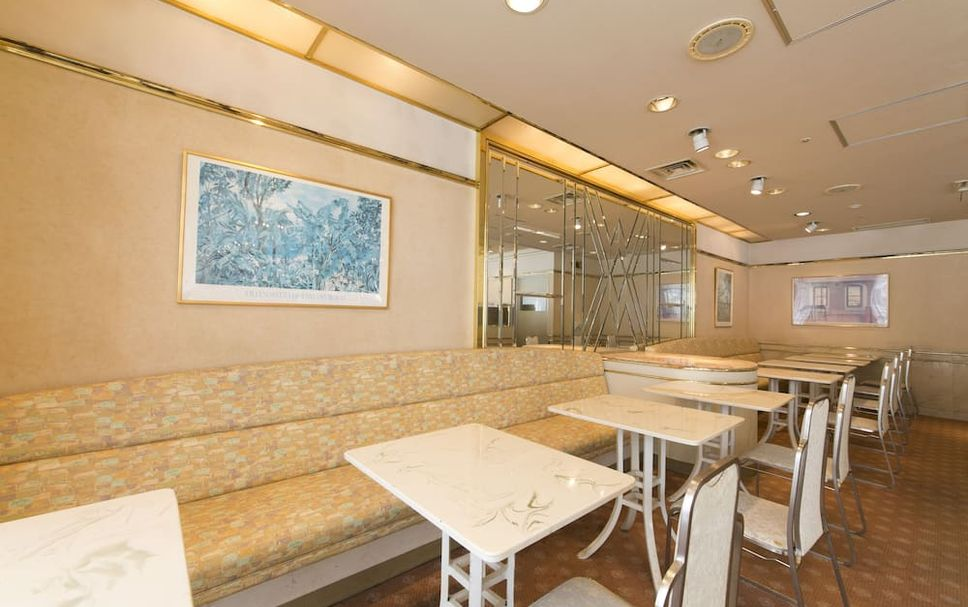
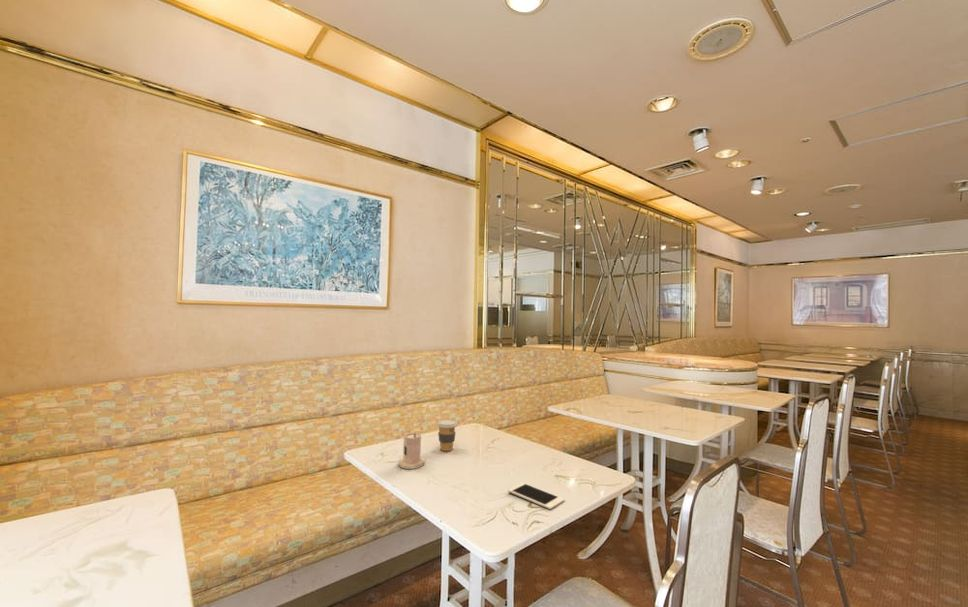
+ candle [397,432,425,470]
+ coffee cup [436,419,458,452]
+ cell phone [507,482,565,510]
